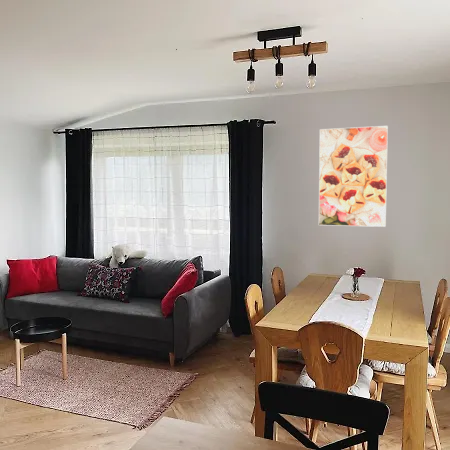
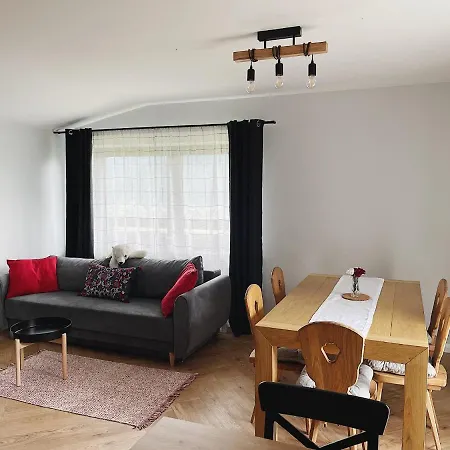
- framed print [318,125,389,228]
